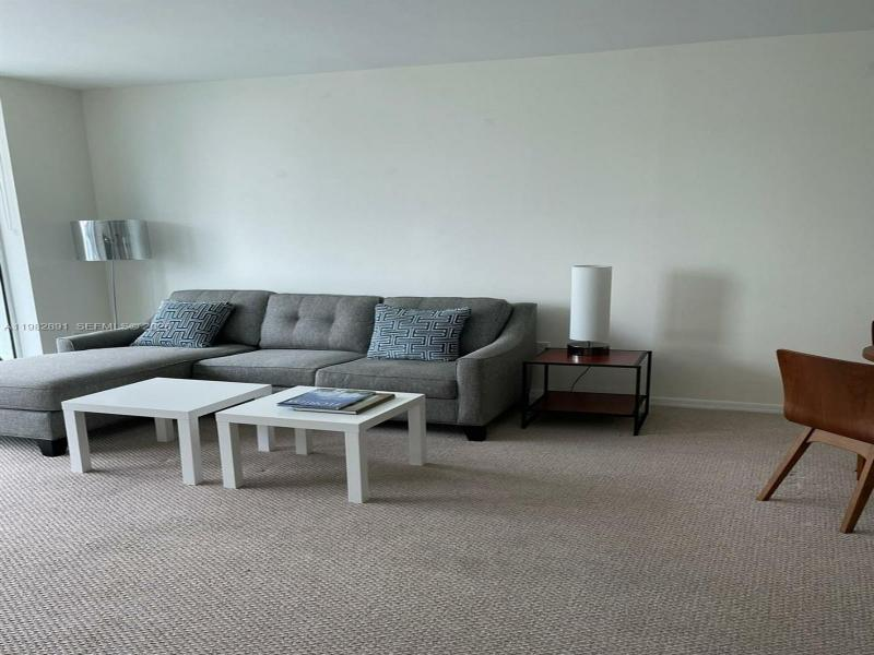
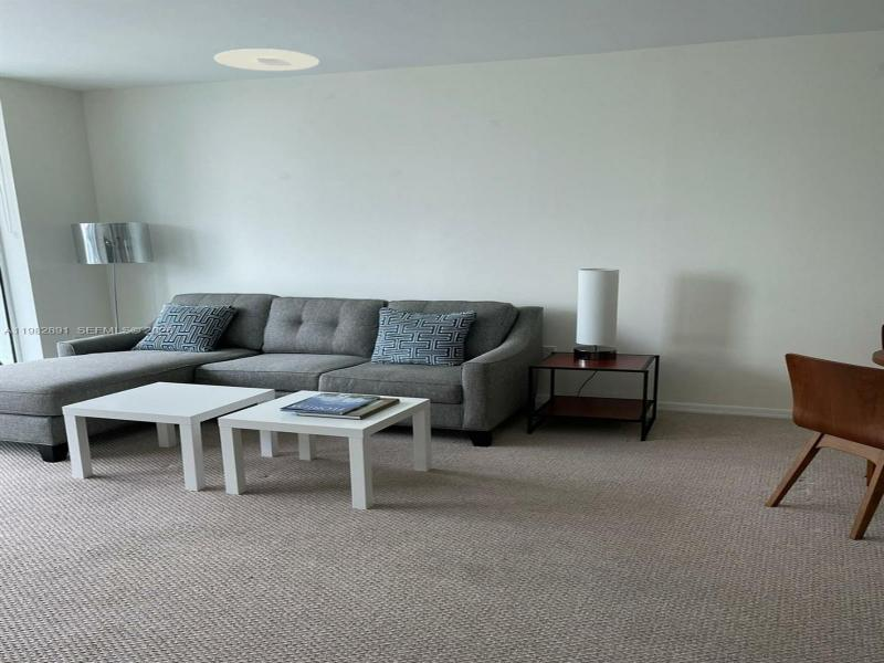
+ ceiling light [213,48,320,72]
